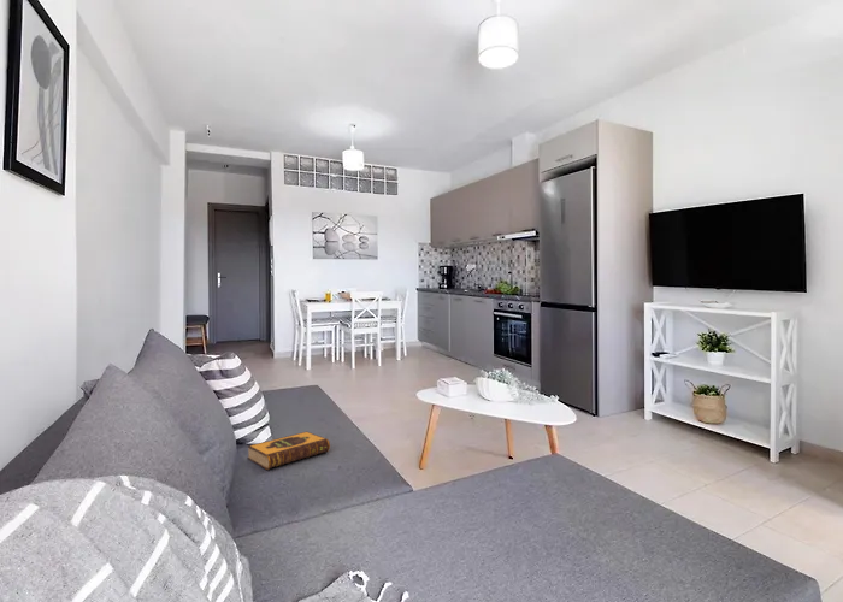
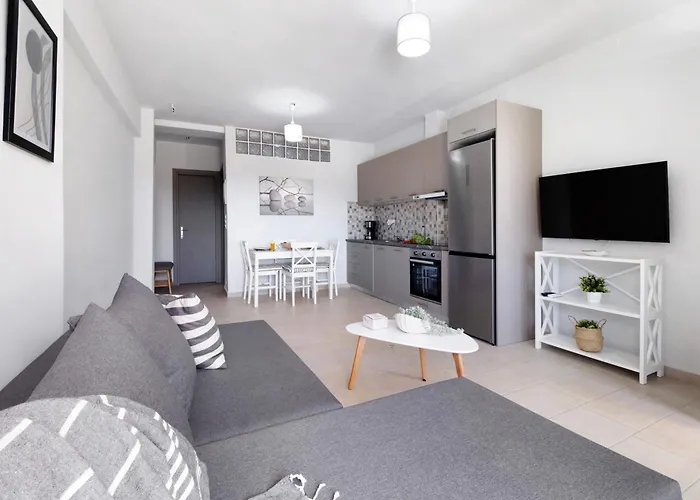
- hardback book [246,431,331,471]
